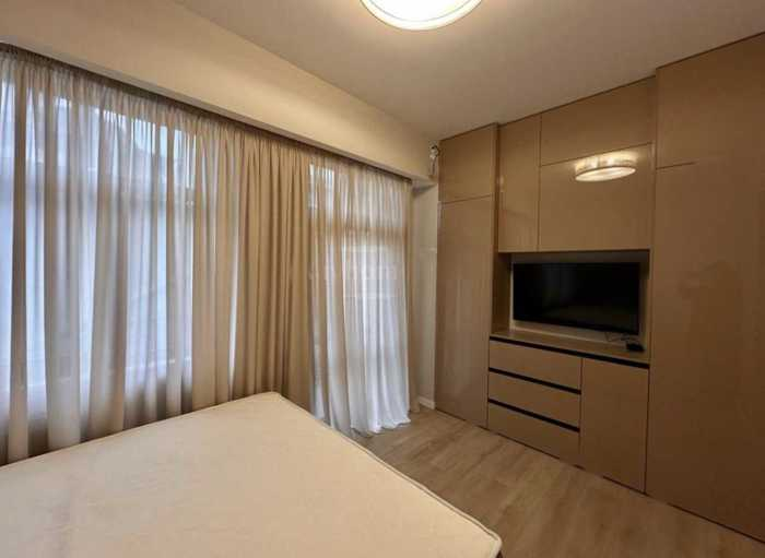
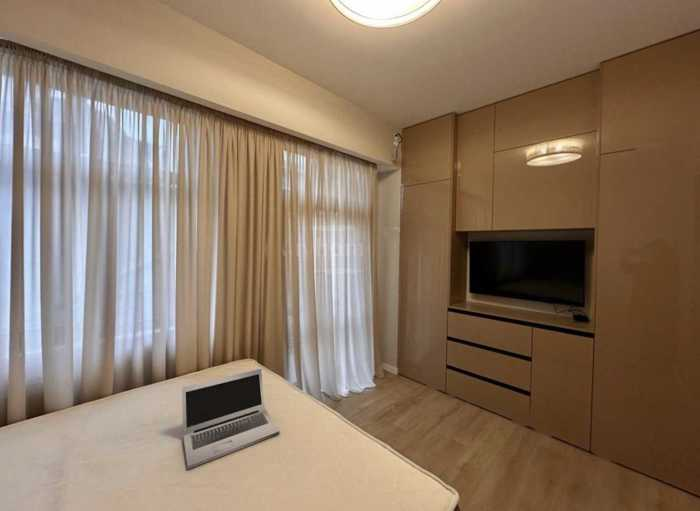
+ laptop [181,368,281,470]
